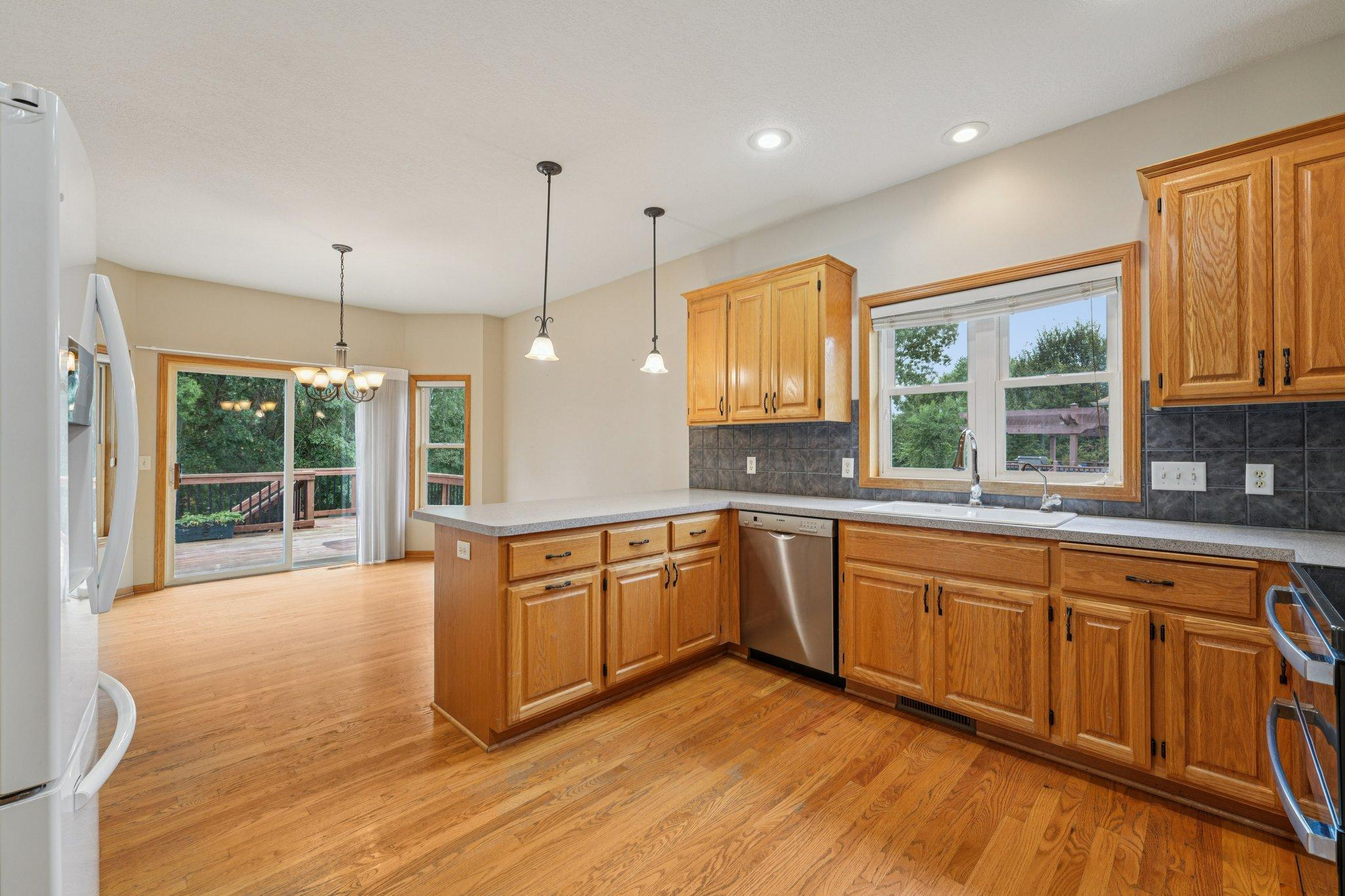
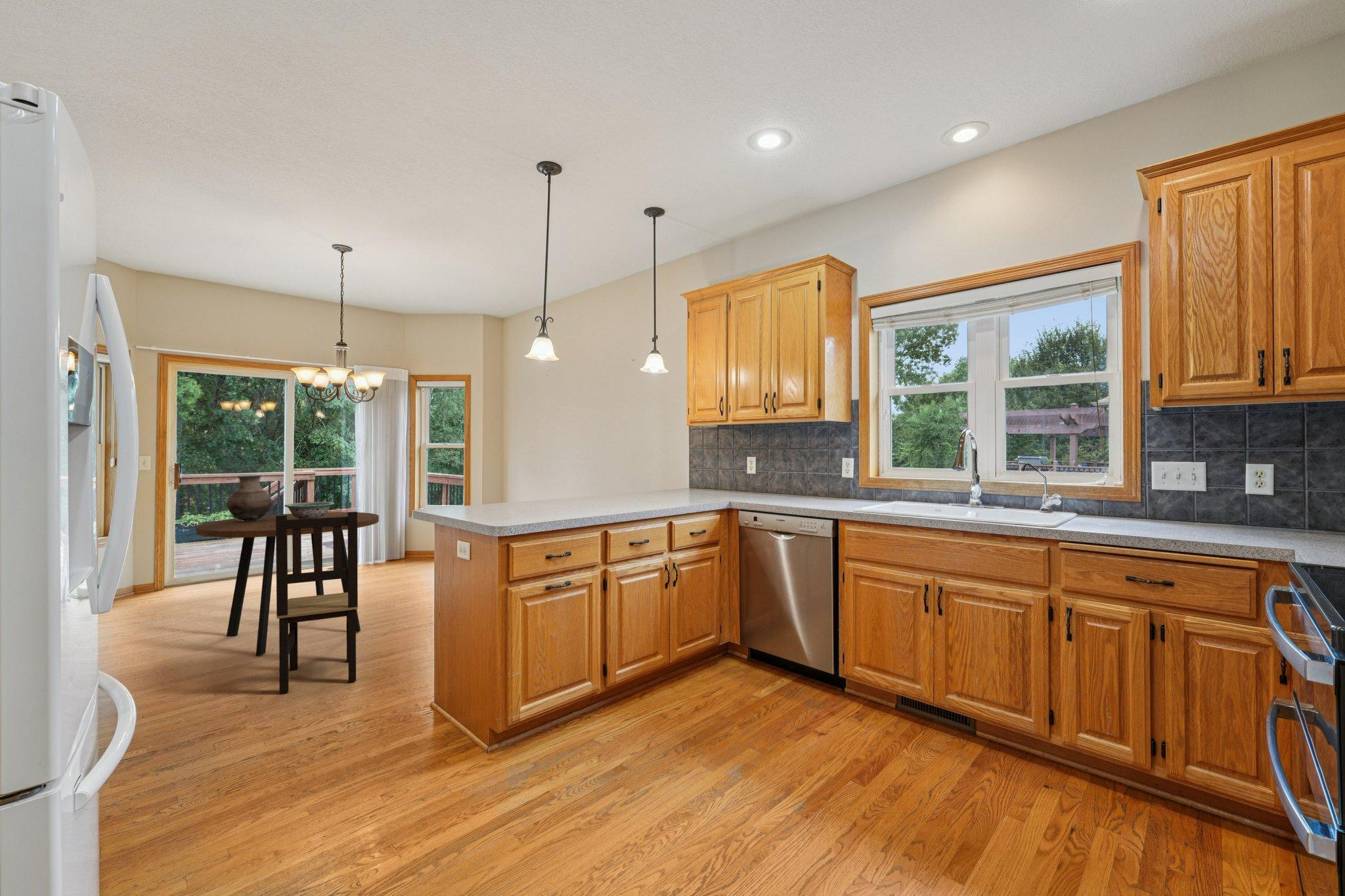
+ dining chair [275,511,359,694]
+ dining table [196,511,380,656]
+ vase [226,475,273,521]
+ decorative bowl [284,501,335,519]
